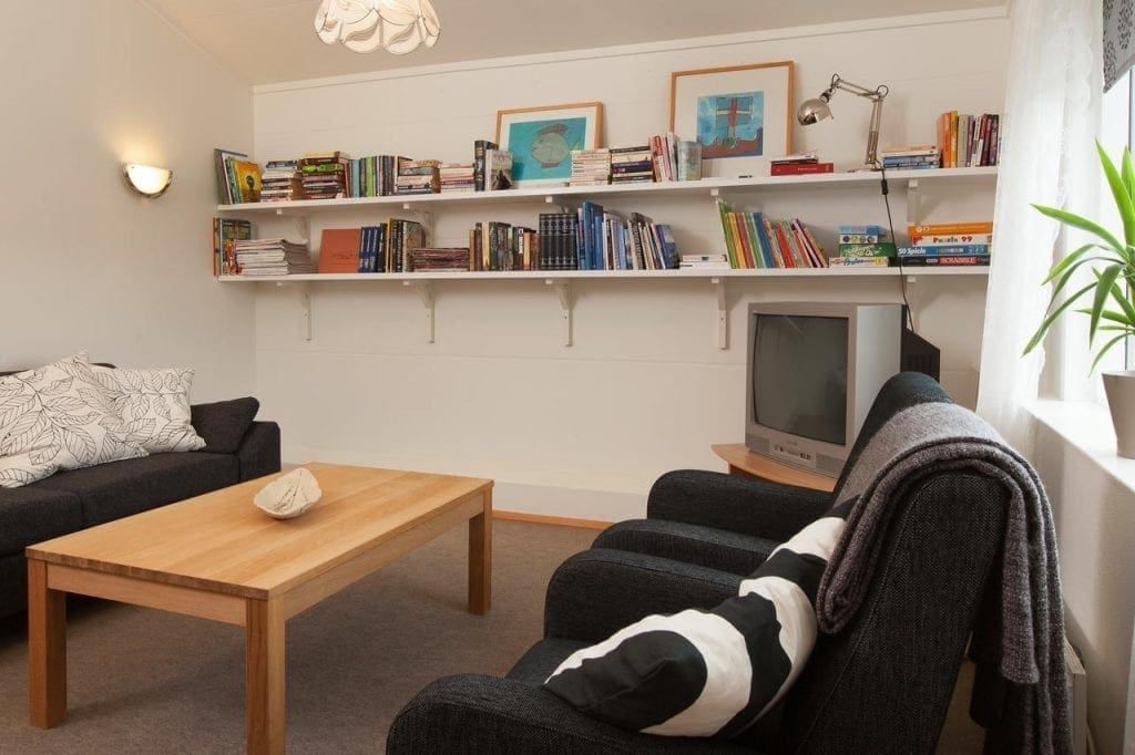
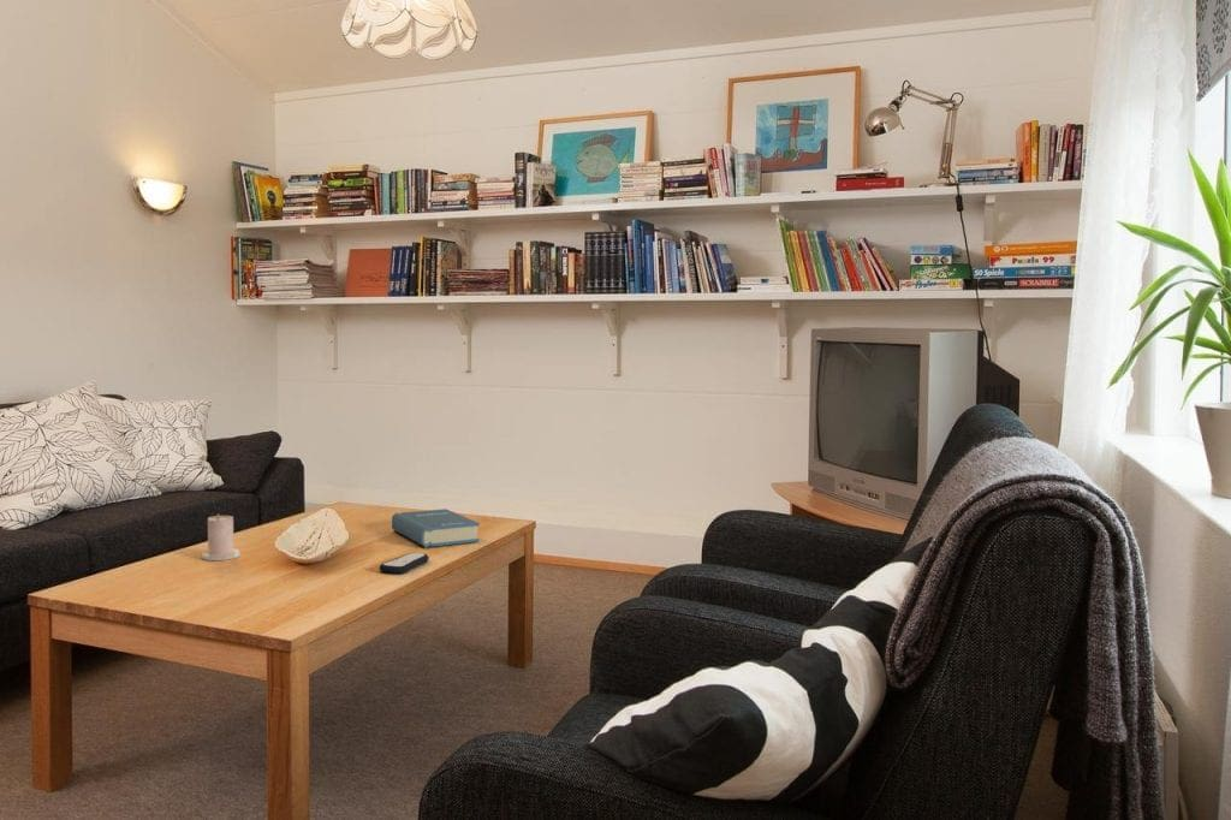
+ remote control [379,552,430,575]
+ hardback book [391,507,481,548]
+ candle [200,512,240,561]
